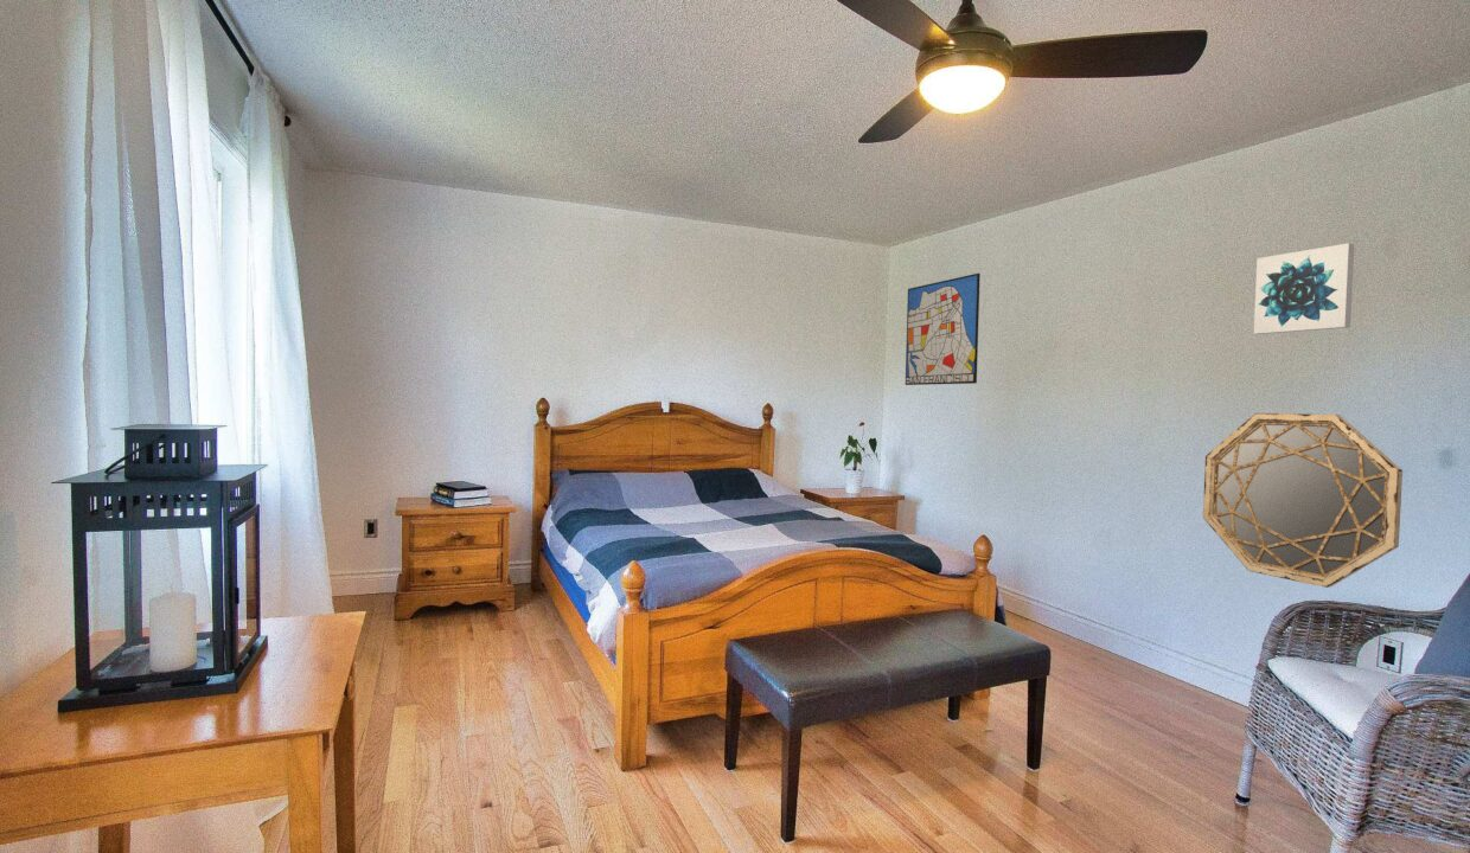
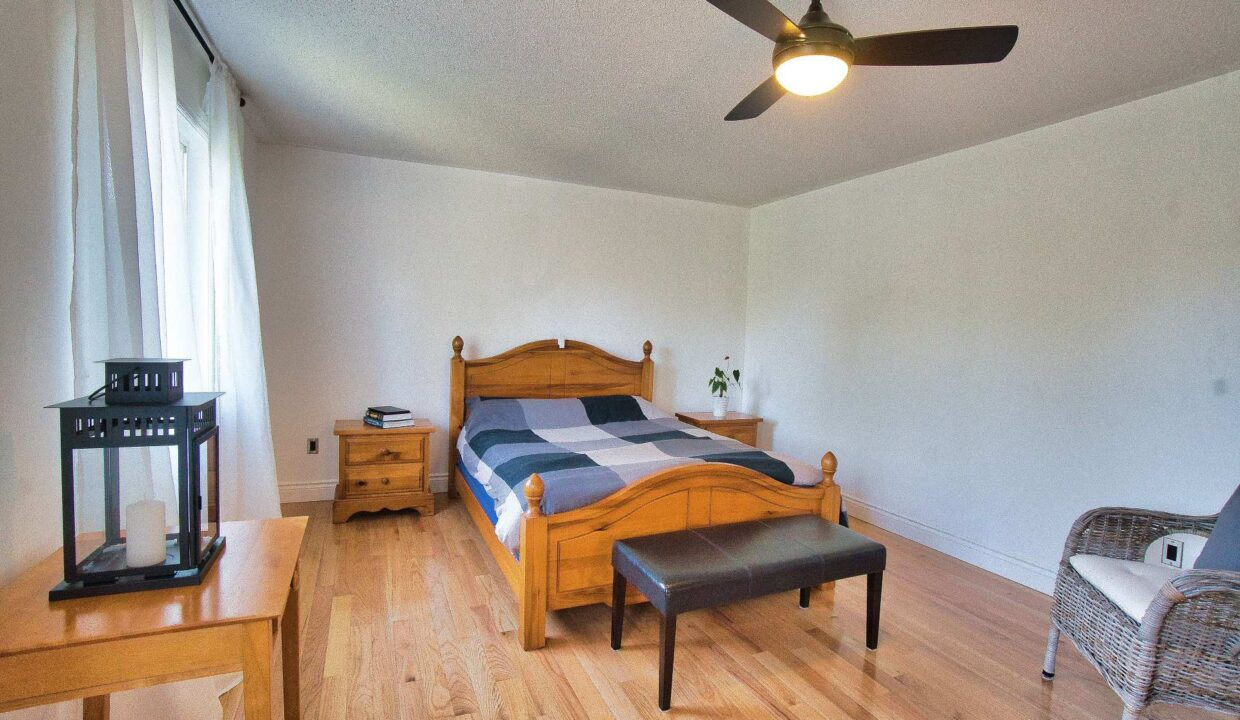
- home mirror [1202,412,1404,589]
- wall art [905,272,982,386]
- wall art [1253,242,1355,335]
